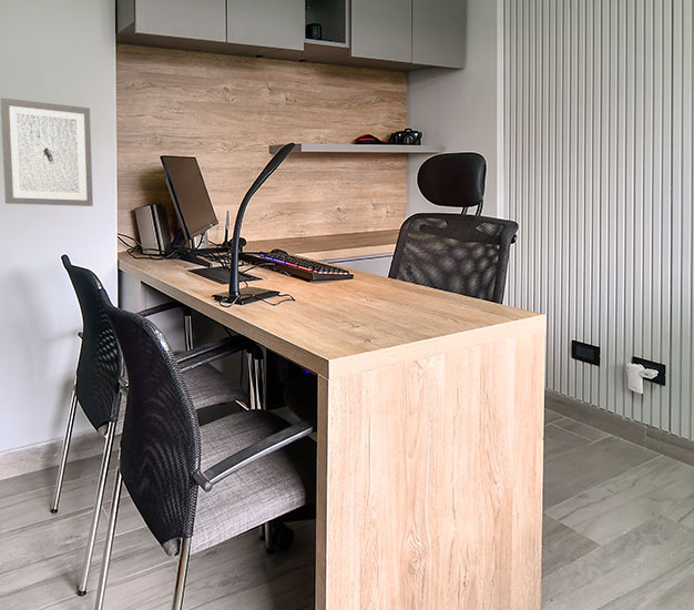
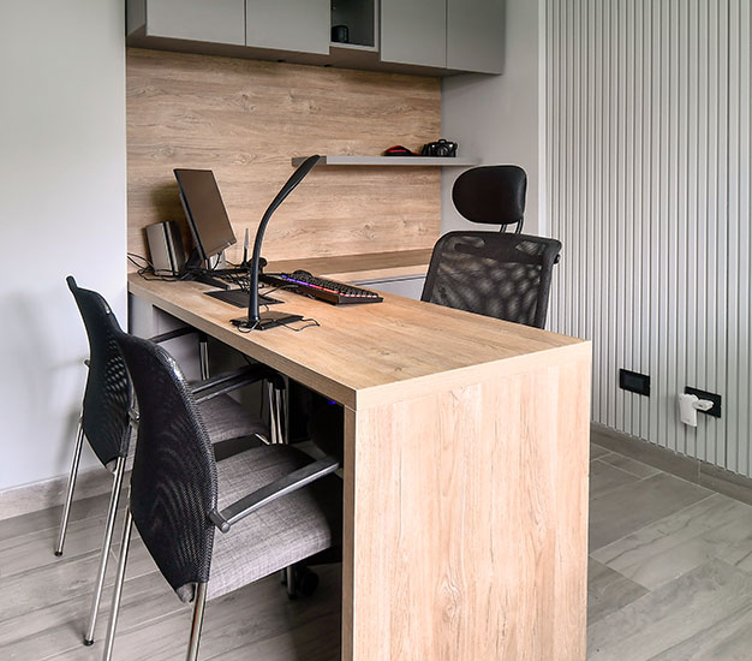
- wall art [0,96,94,207]
